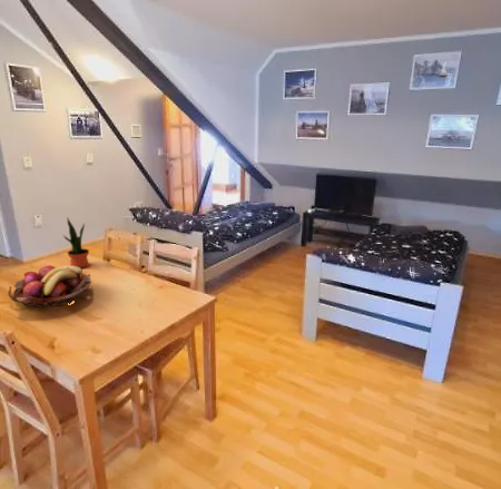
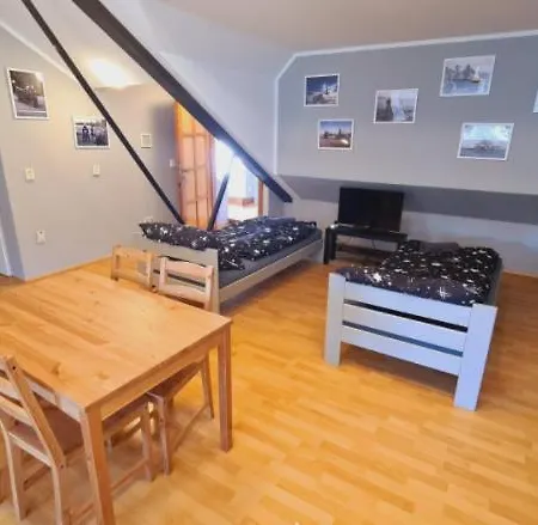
- potted plant [61,217,90,268]
- fruit basket [7,264,92,309]
